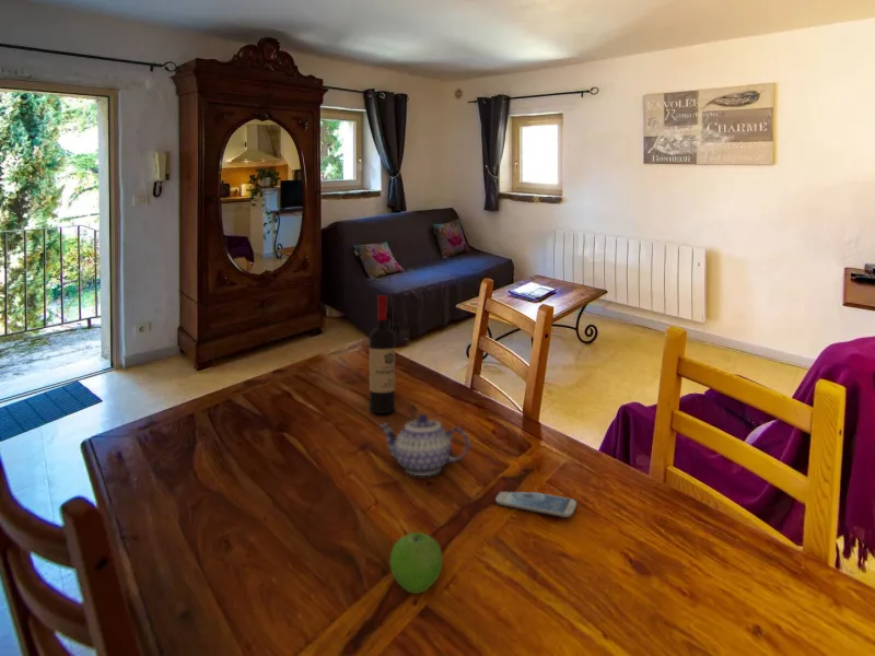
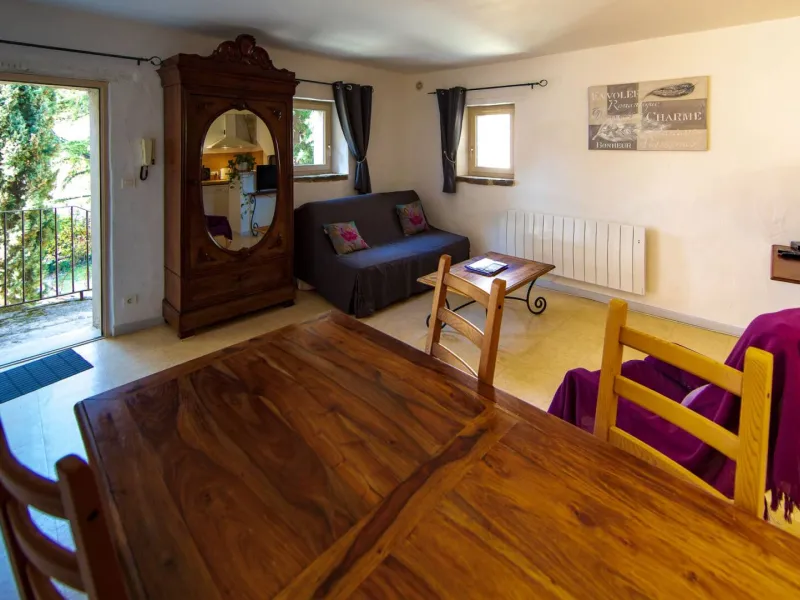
- teapot [377,413,470,477]
- fruit [388,531,444,595]
- wine bottle [369,294,396,414]
- smartphone [494,491,578,518]
